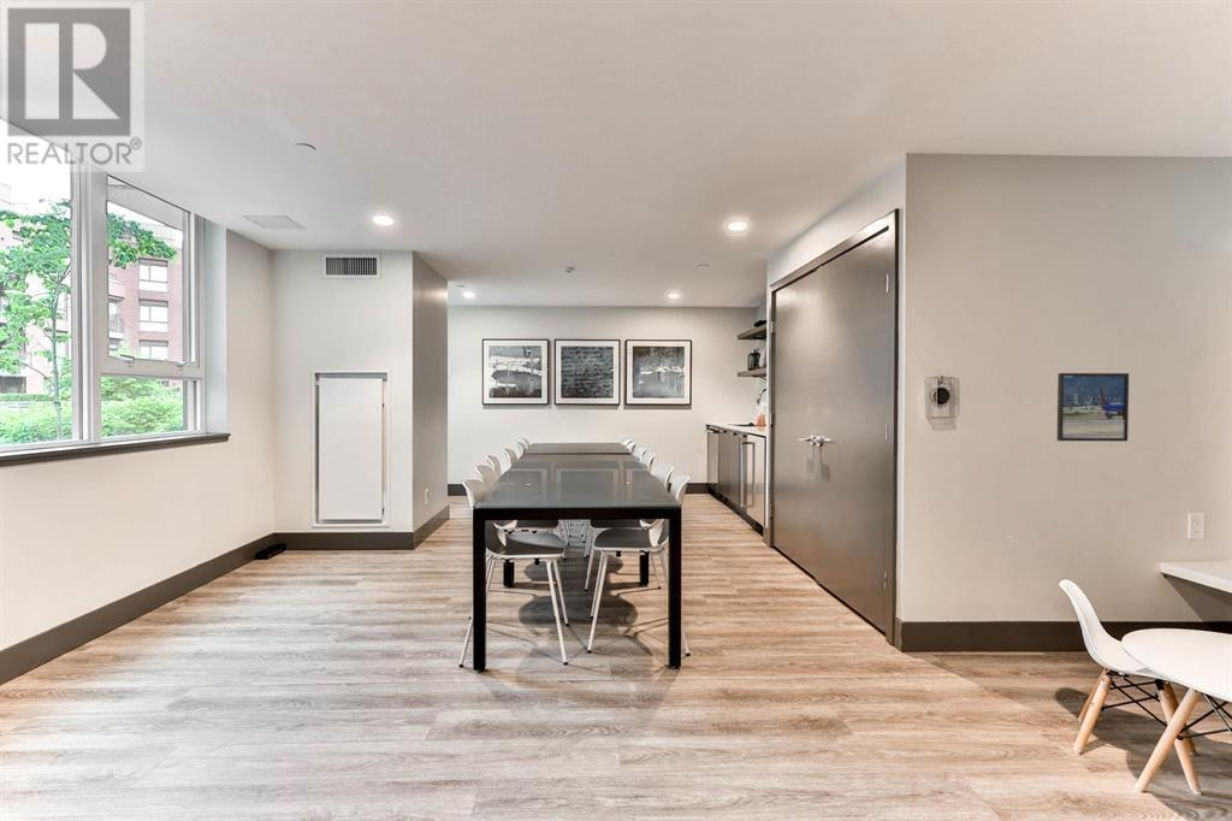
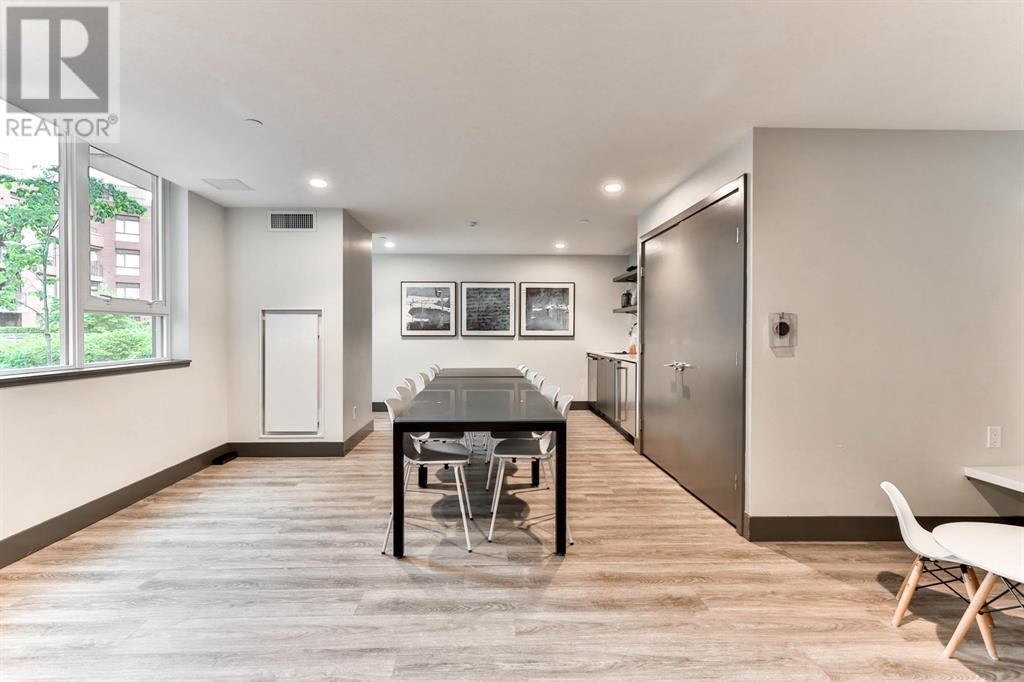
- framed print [1056,372,1130,442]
